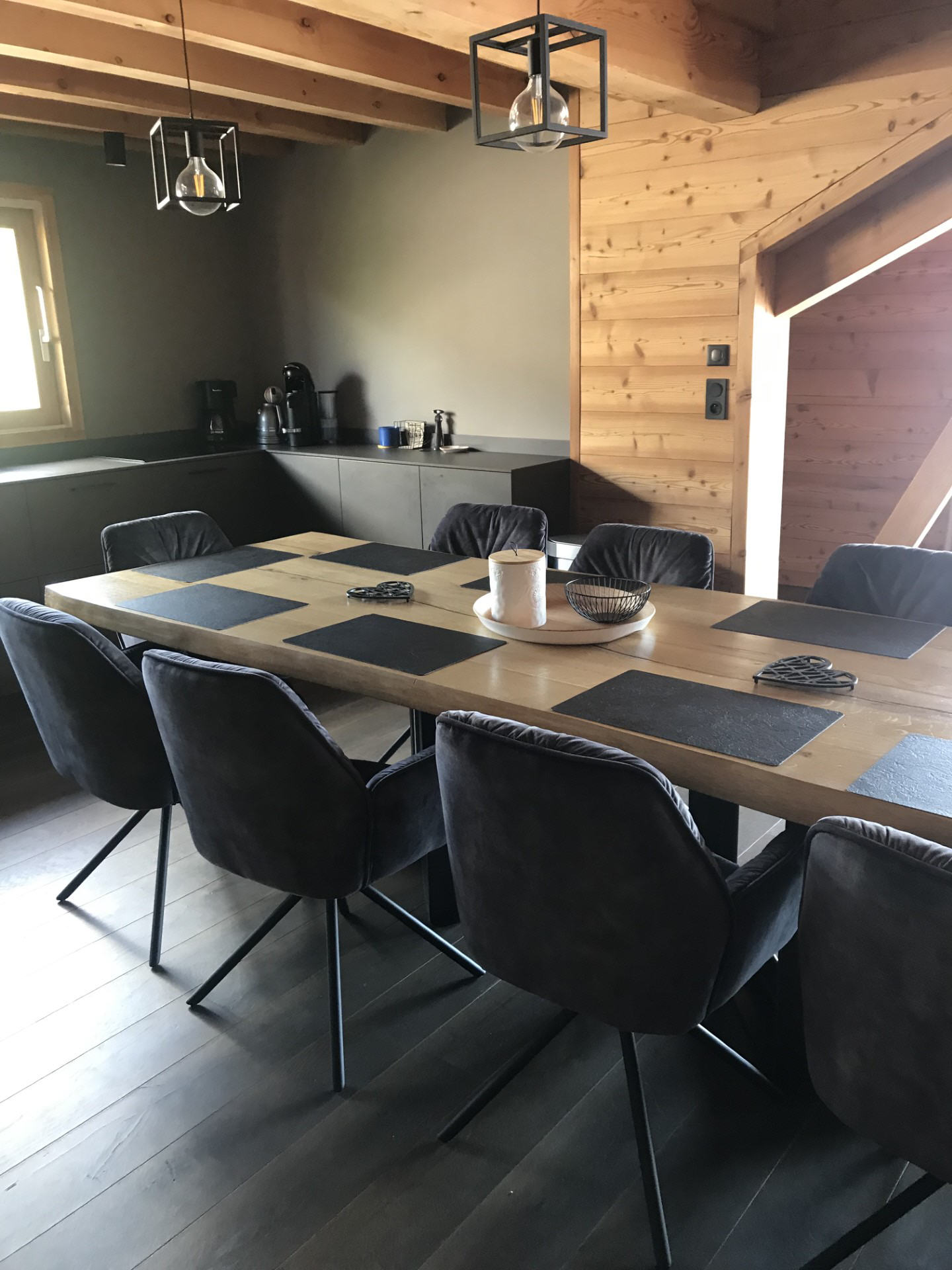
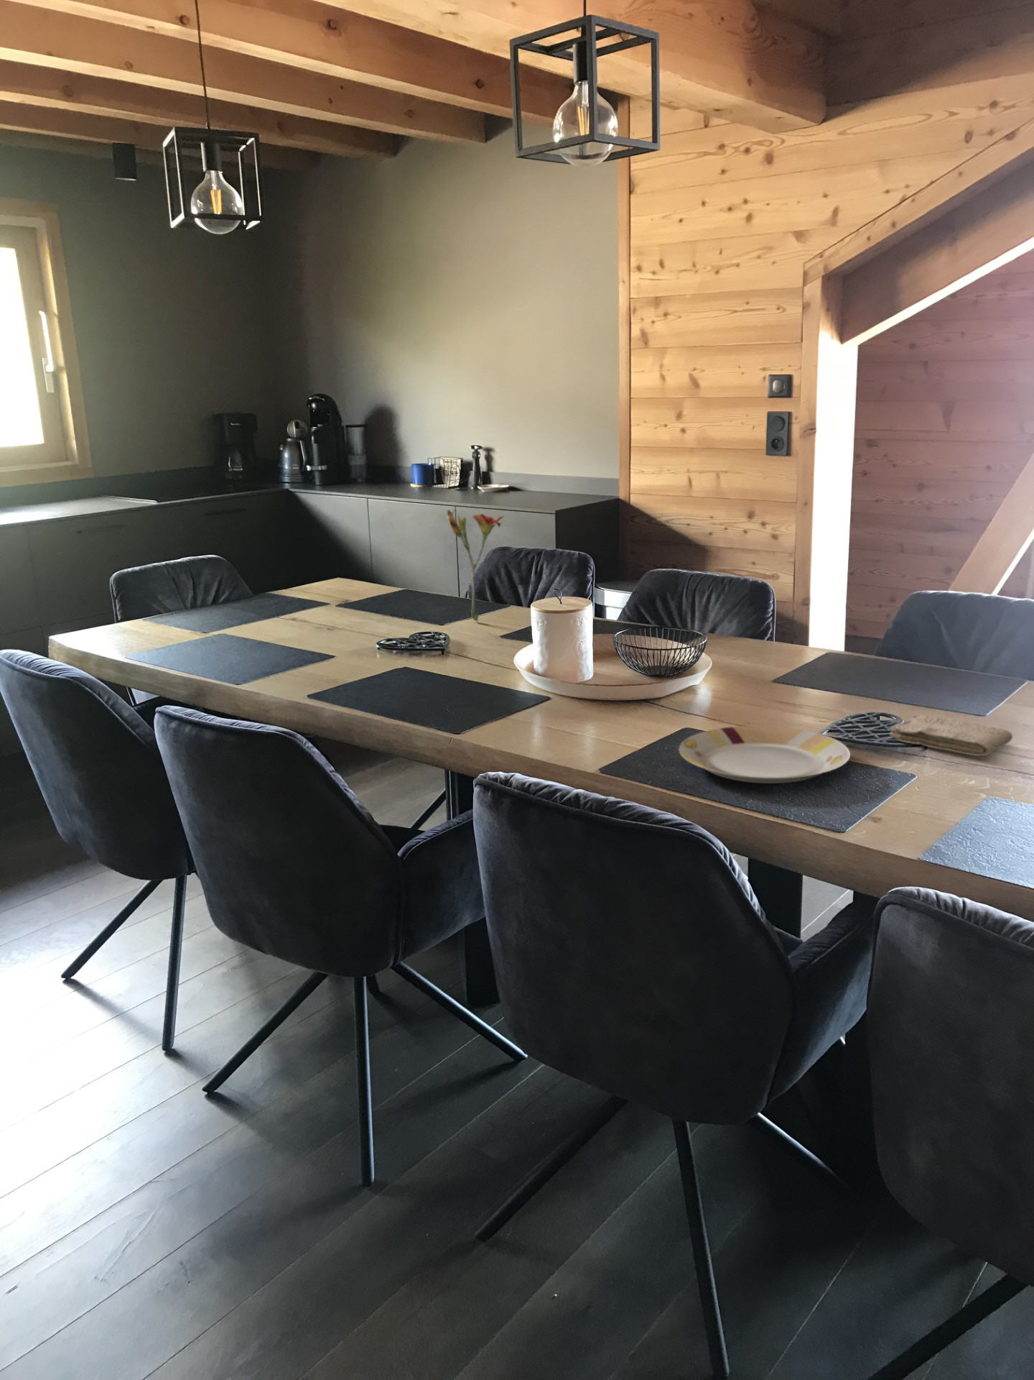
+ plate [679,725,850,785]
+ flower [446,509,505,622]
+ washcloth [888,714,1013,757]
